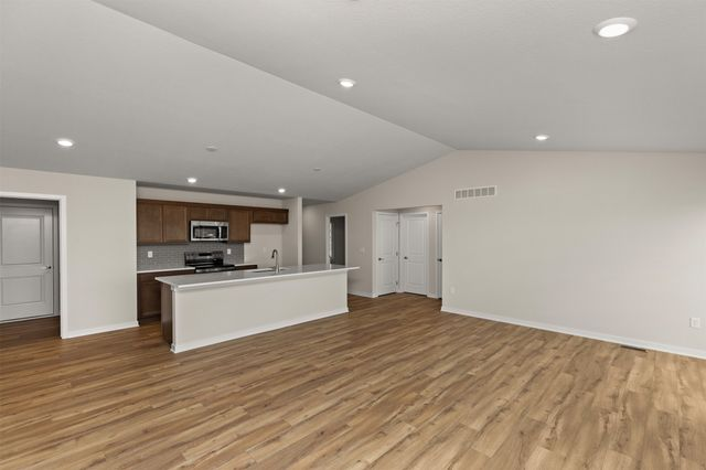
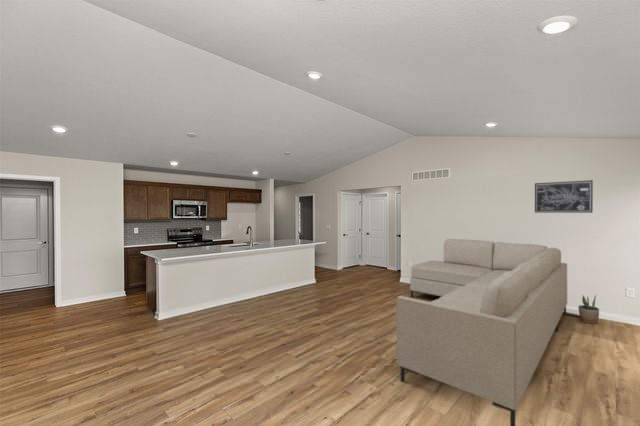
+ wall art [534,179,594,214]
+ potted plant [577,293,600,324]
+ sofa [396,238,568,426]
